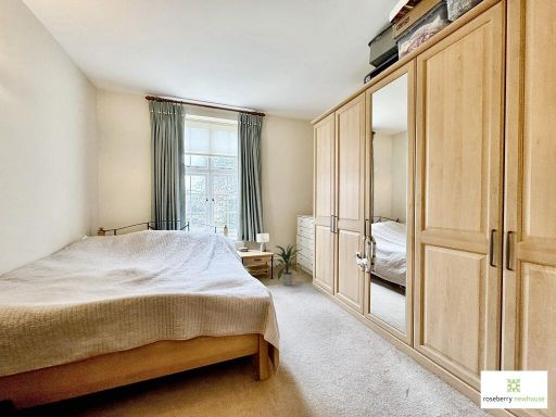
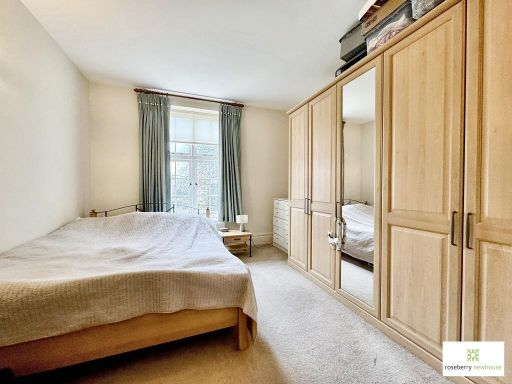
- indoor plant [274,242,303,287]
